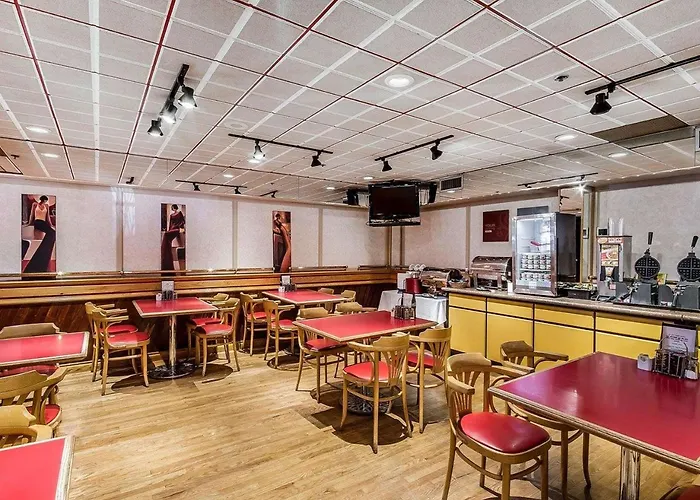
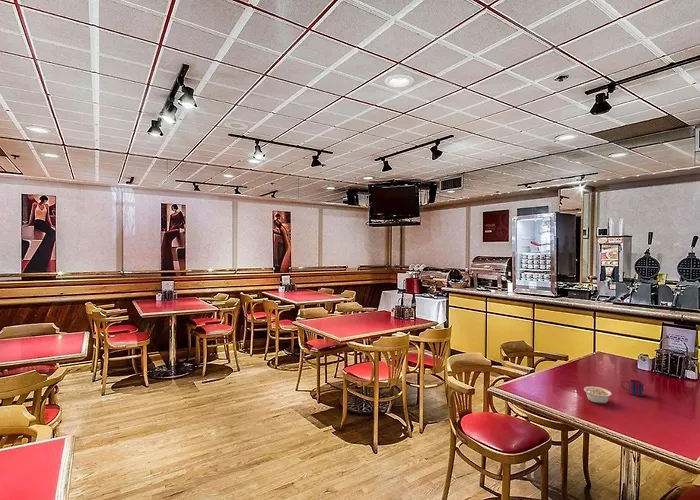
+ mug [620,378,645,397]
+ legume [583,386,613,405]
